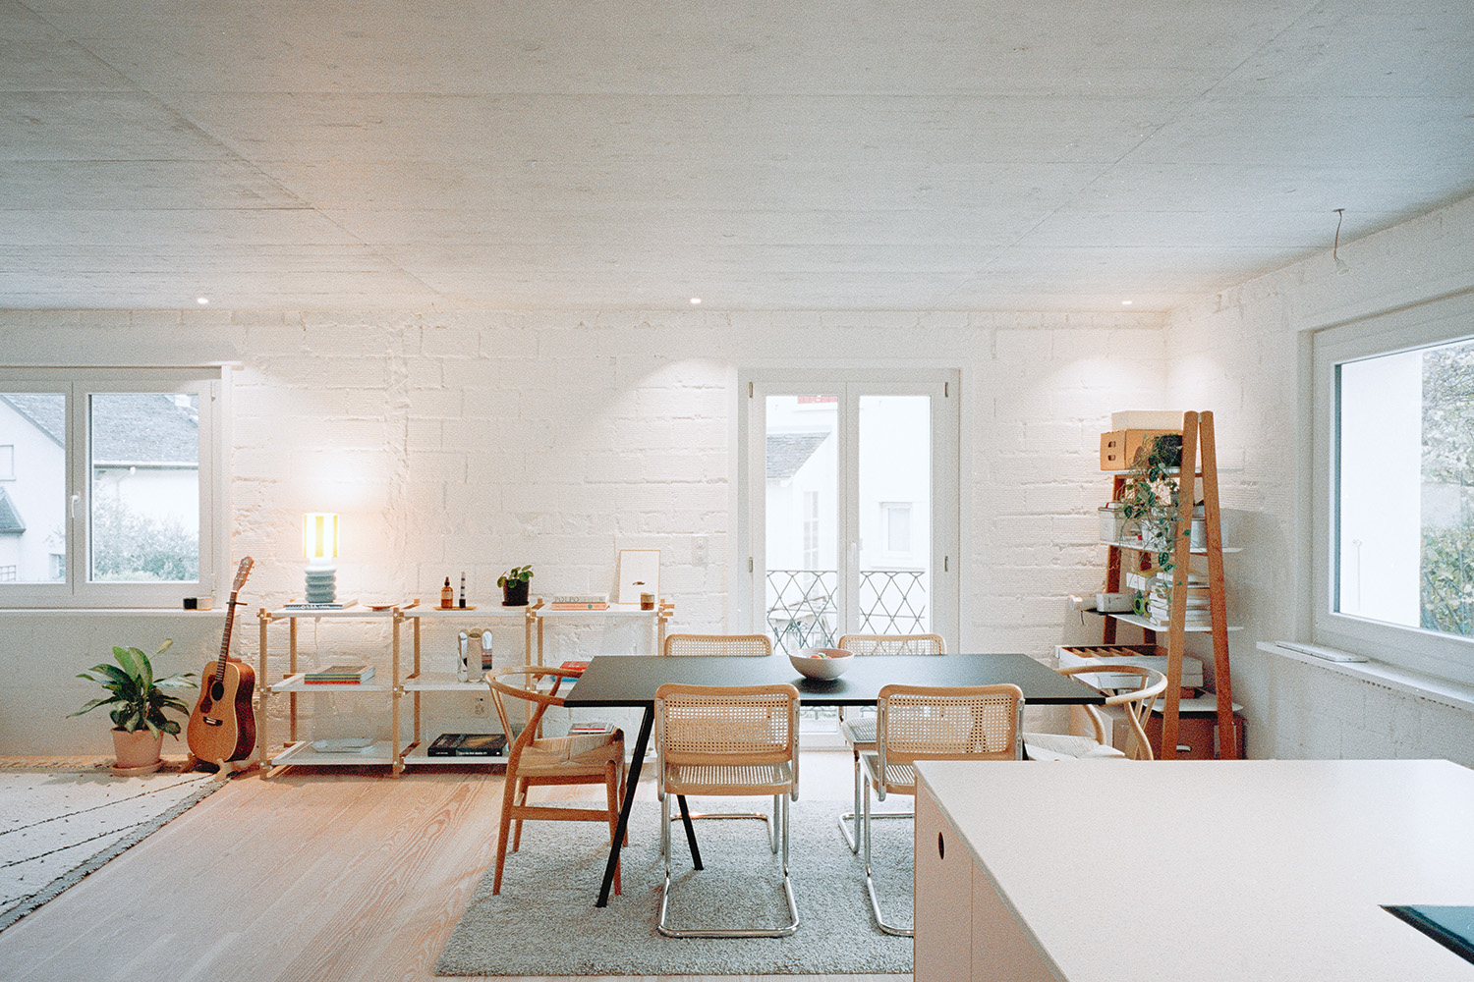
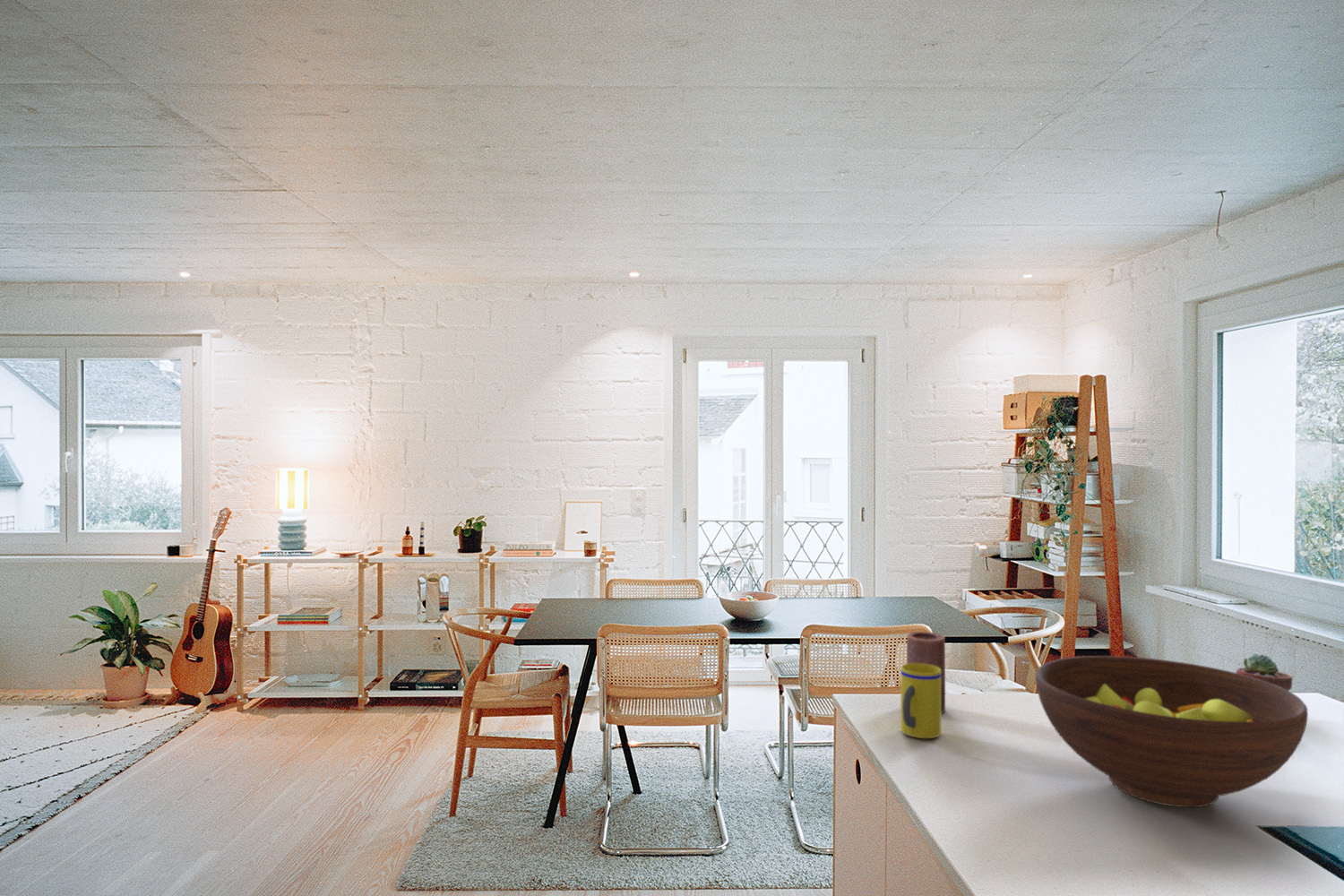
+ fruit bowl [1035,655,1309,808]
+ potted succulent [1236,653,1293,691]
+ candle [906,631,946,714]
+ mug [900,663,942,739]
